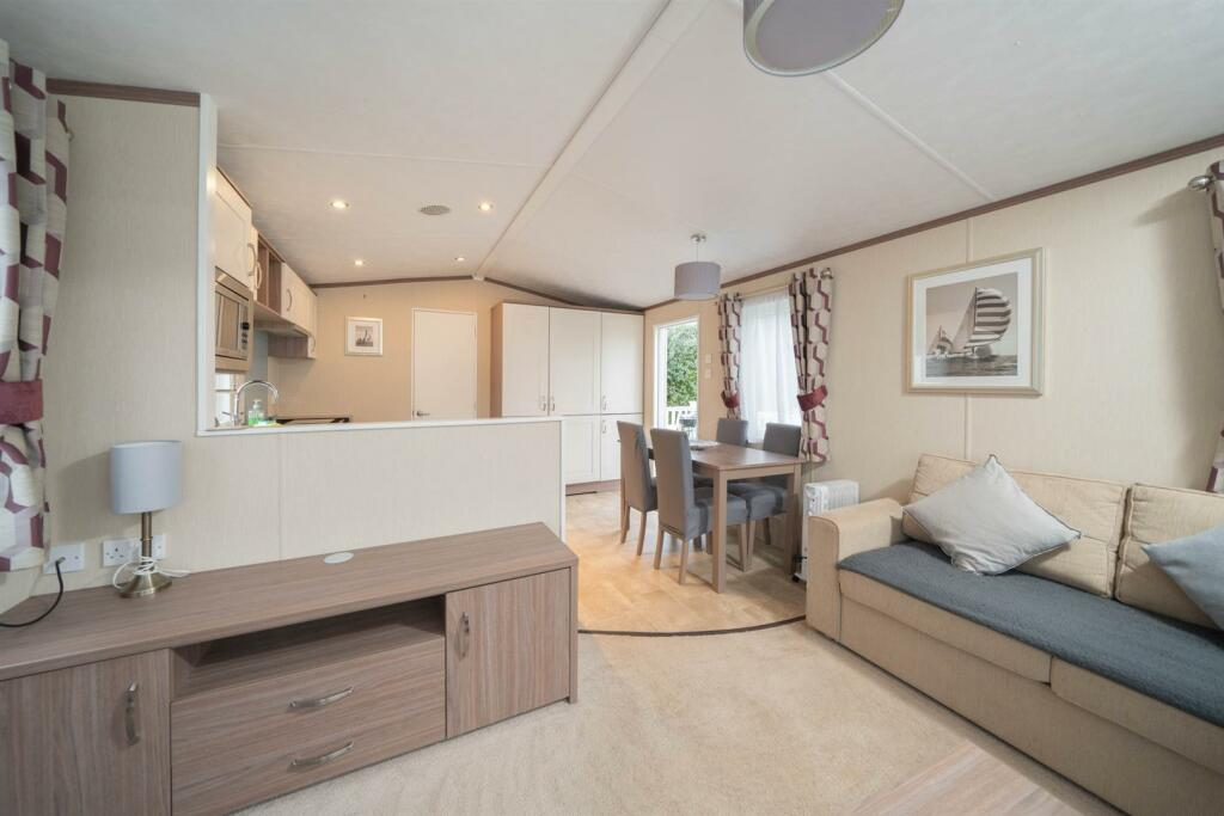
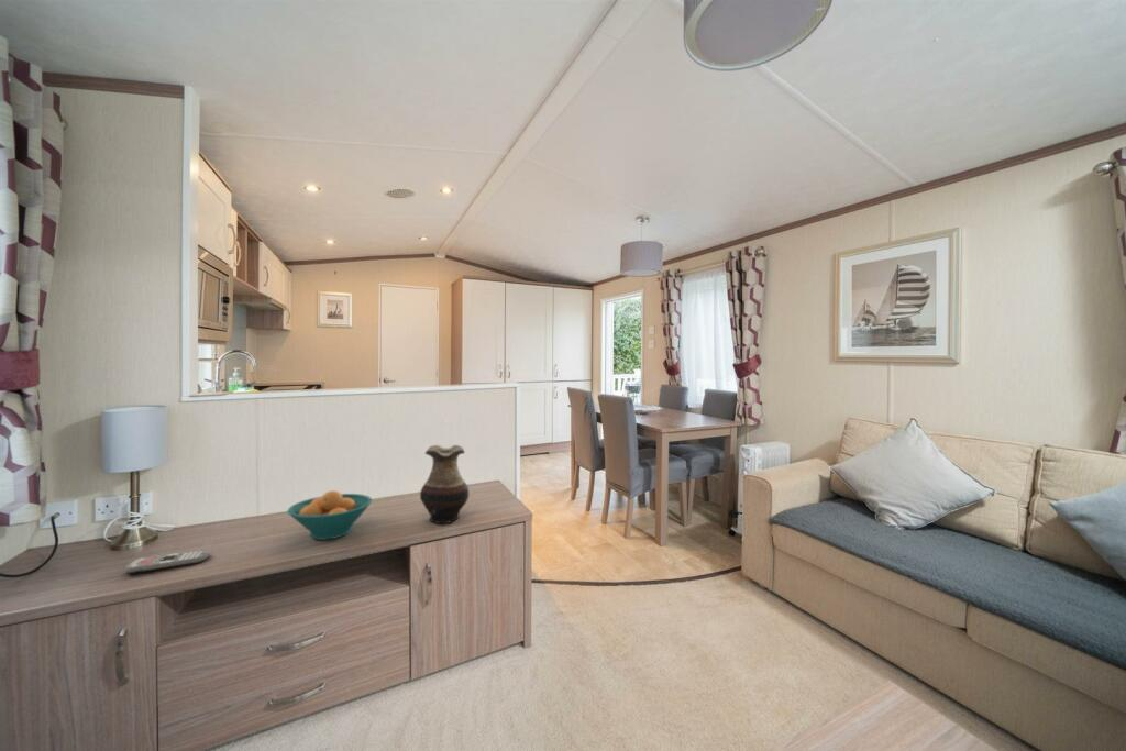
+ fruit bowl [287,489,373,541]
+ remote control [124,549,210,575]
+ vase [419,444,470,524]
